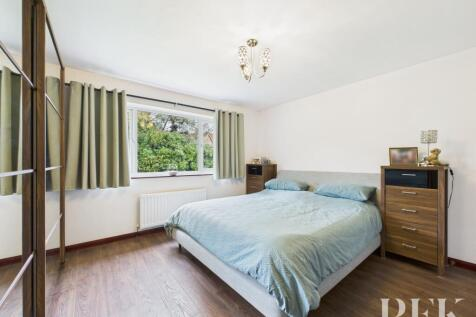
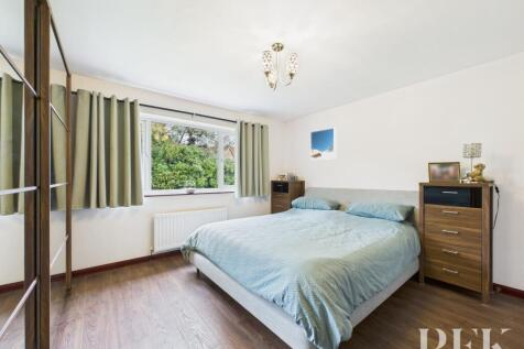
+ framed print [309,127,337,161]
